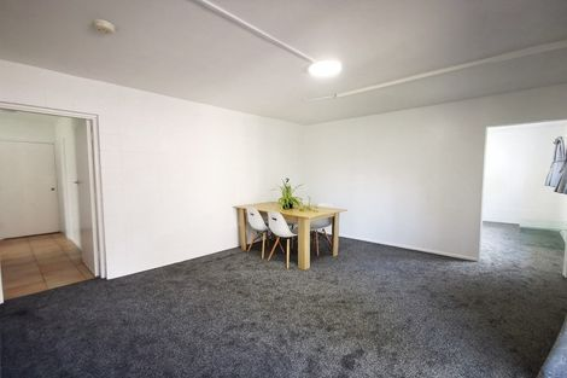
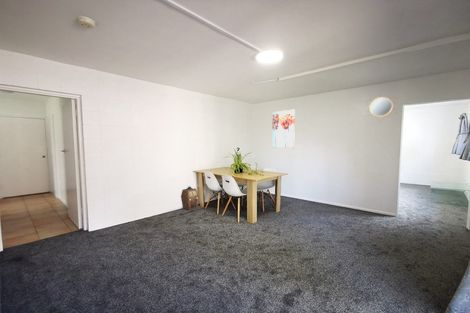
+ home mirror [364,91,399,124]
+ wall art [271,109,296,149]
+ speaker [180,185,200,211]
